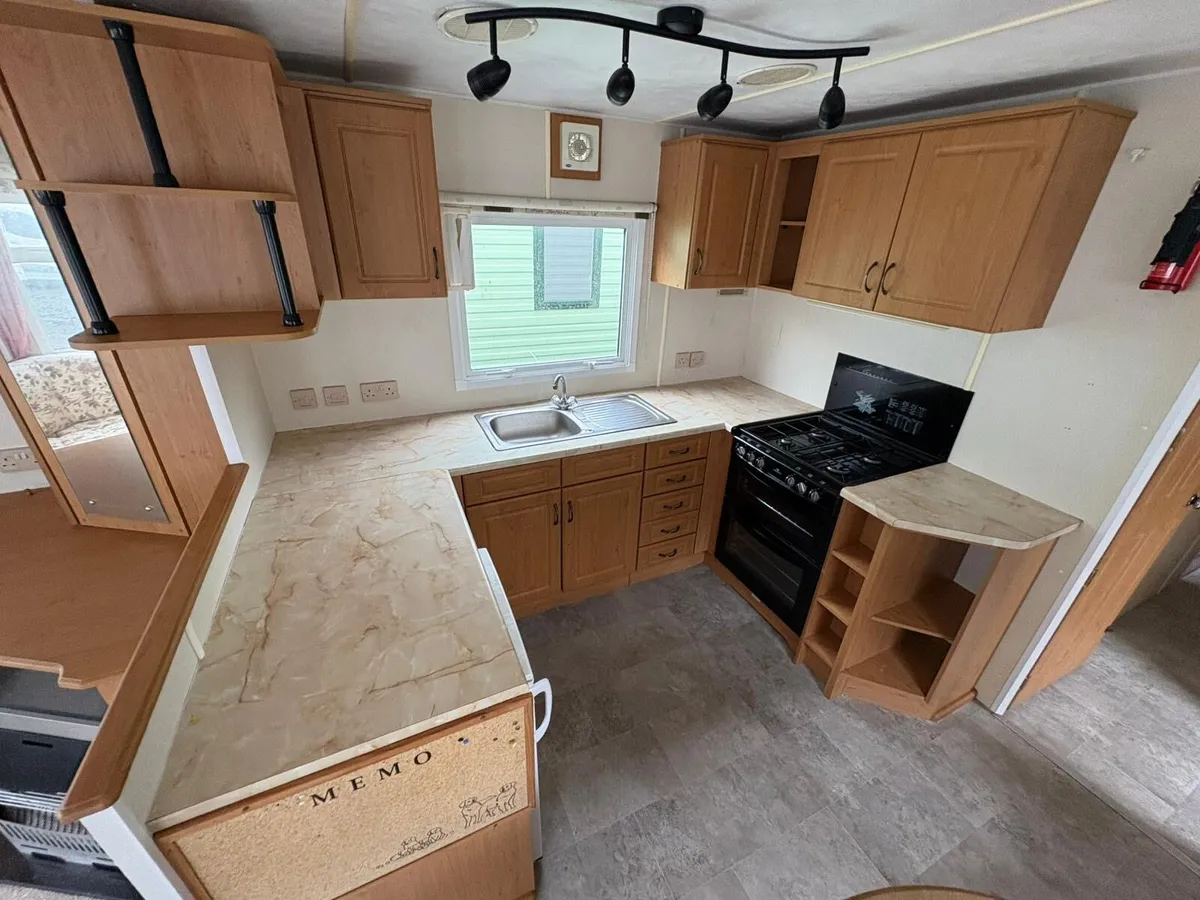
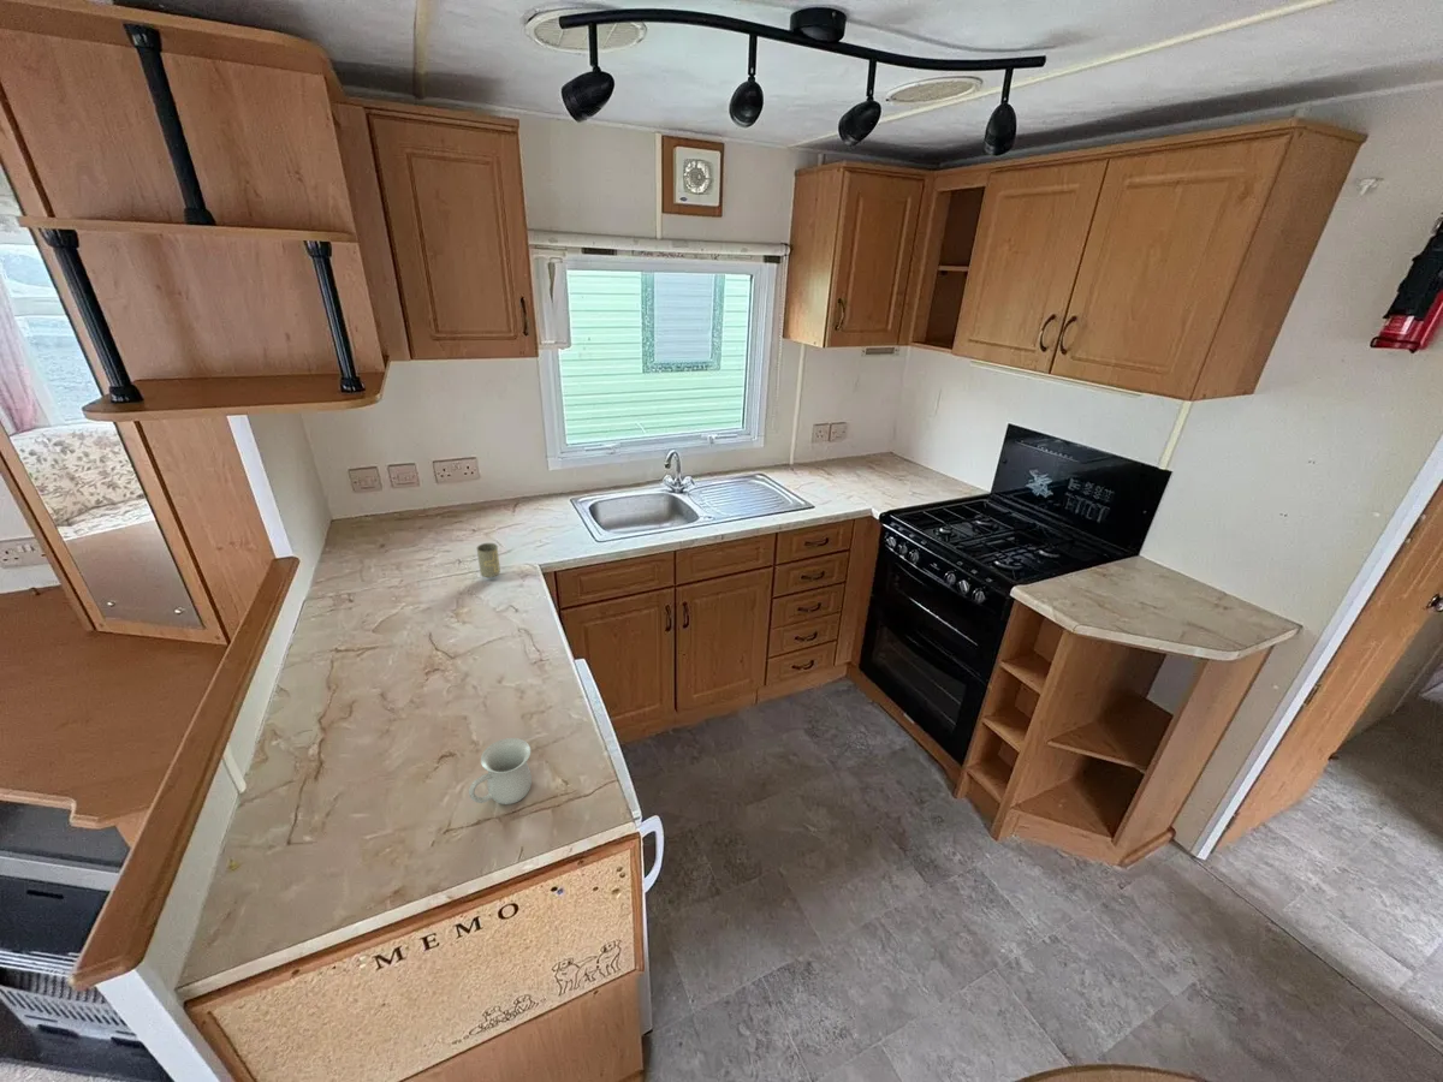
+ bottle [476,542,501,578]
+ mug [468,737,533,805]
